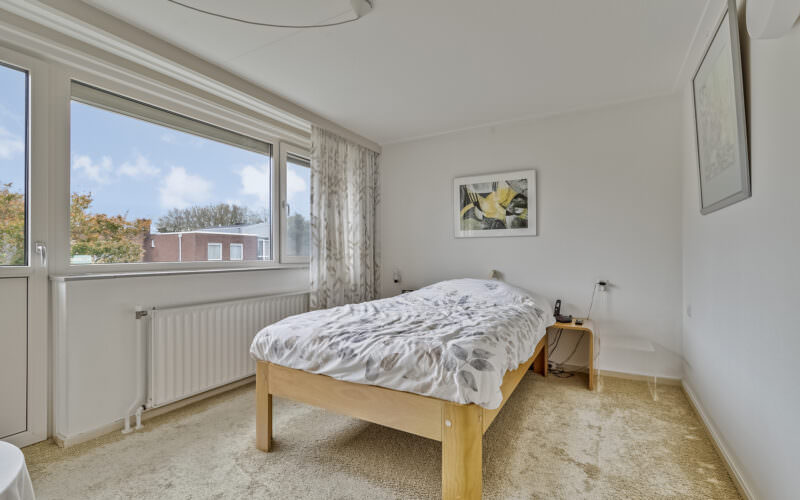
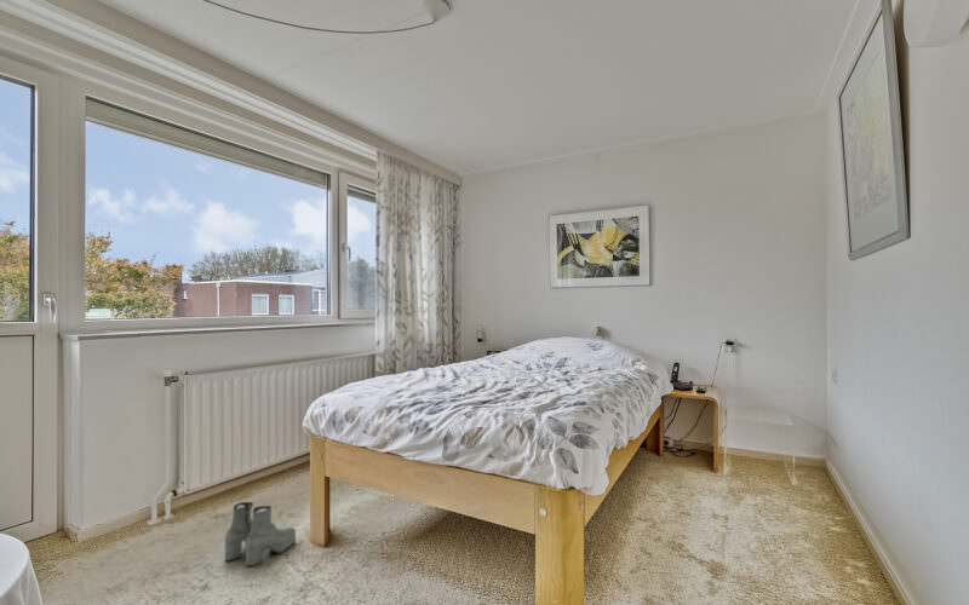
+ boots [224,501,297,567]
